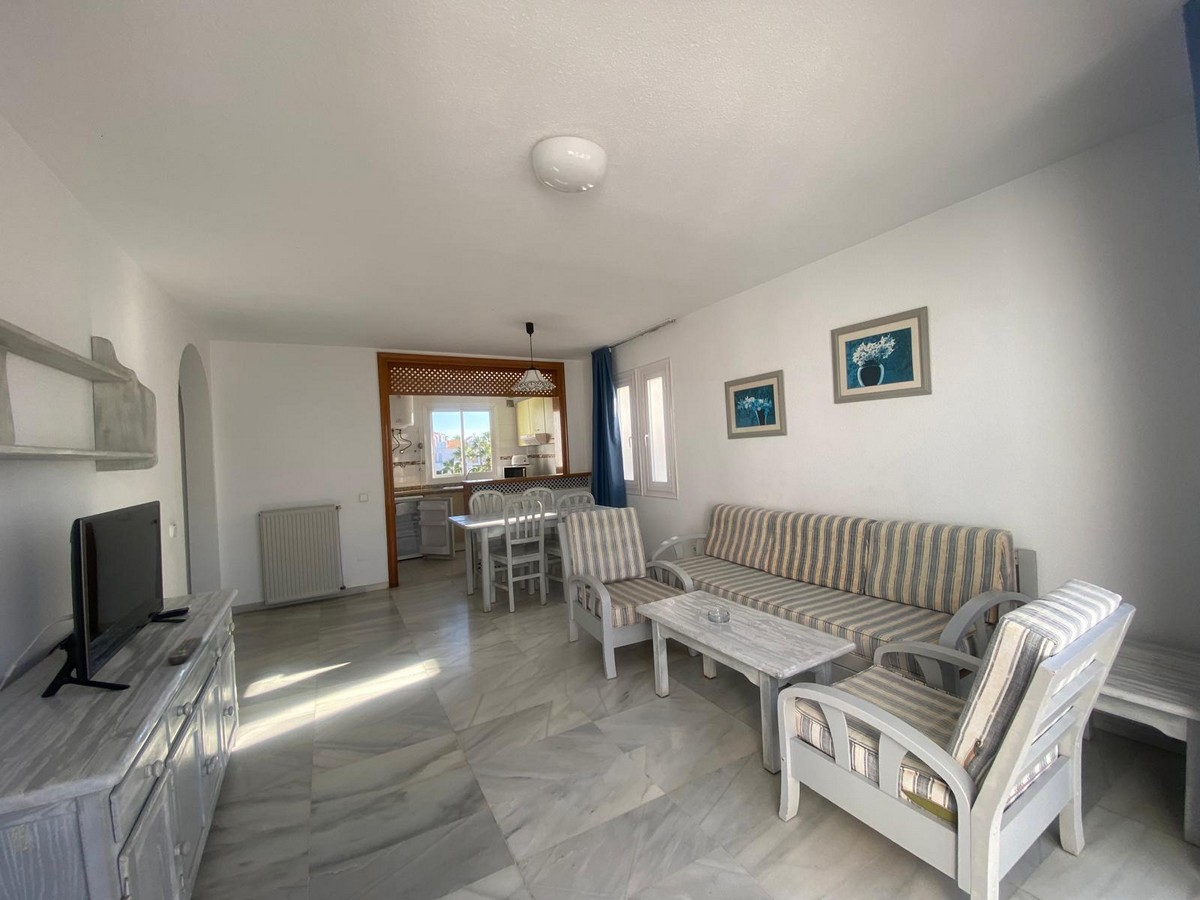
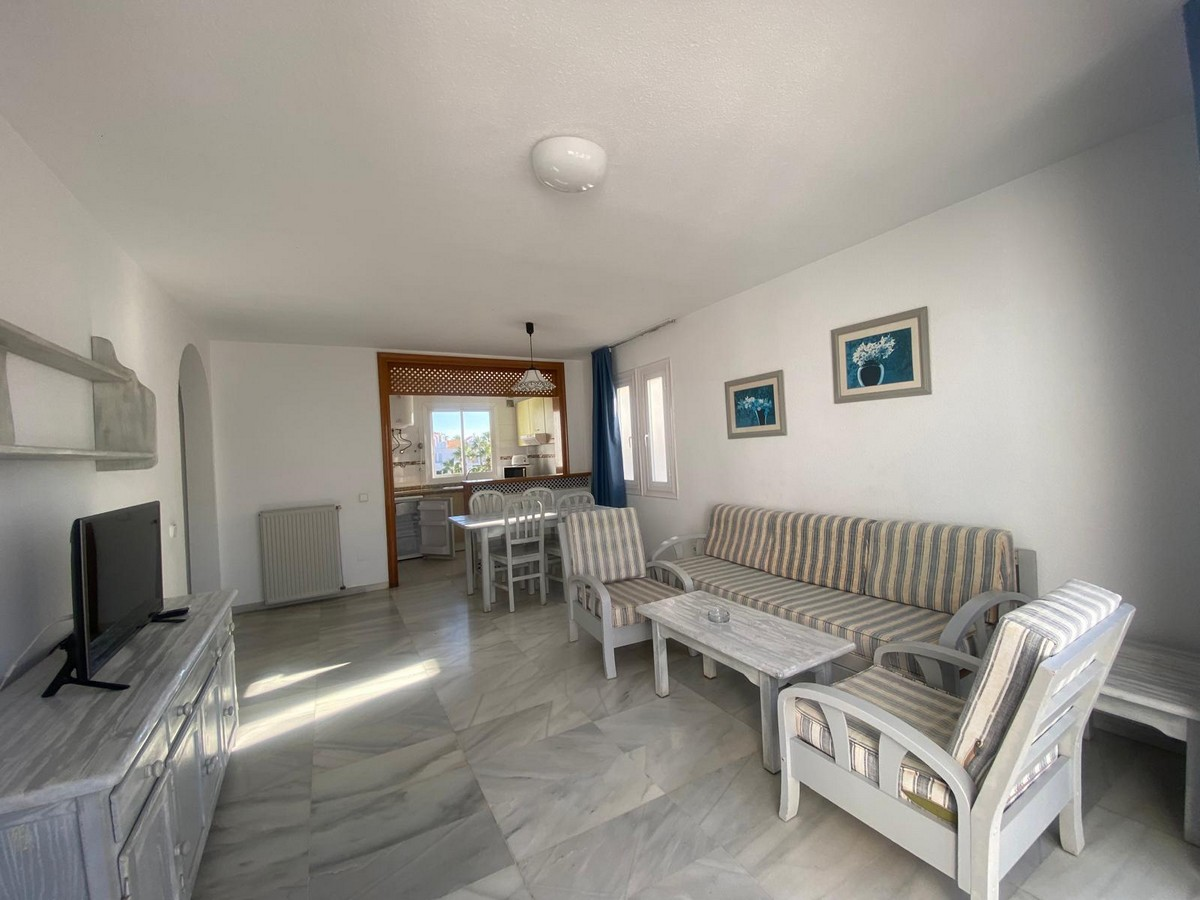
- remote control [166,636,204,666]
